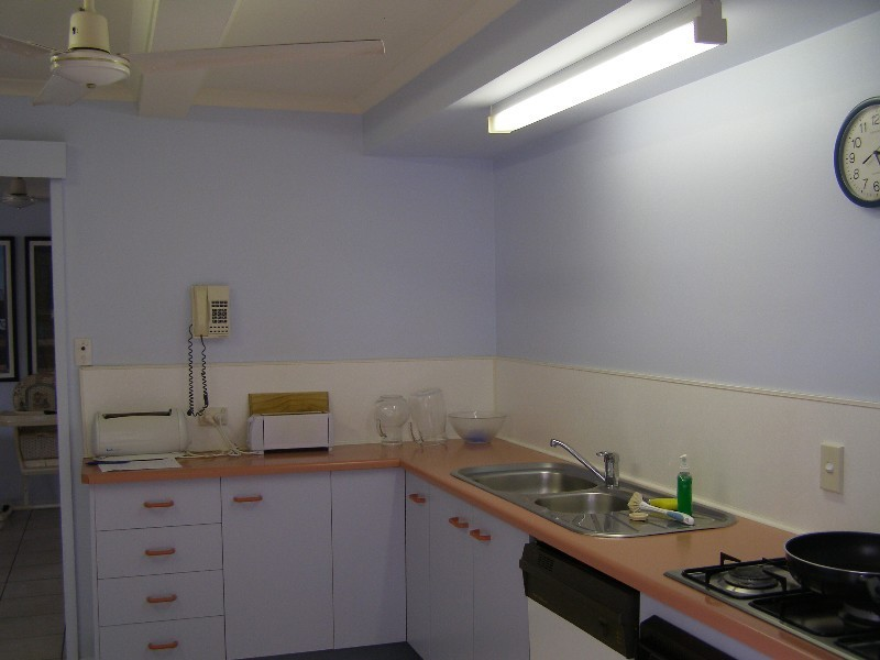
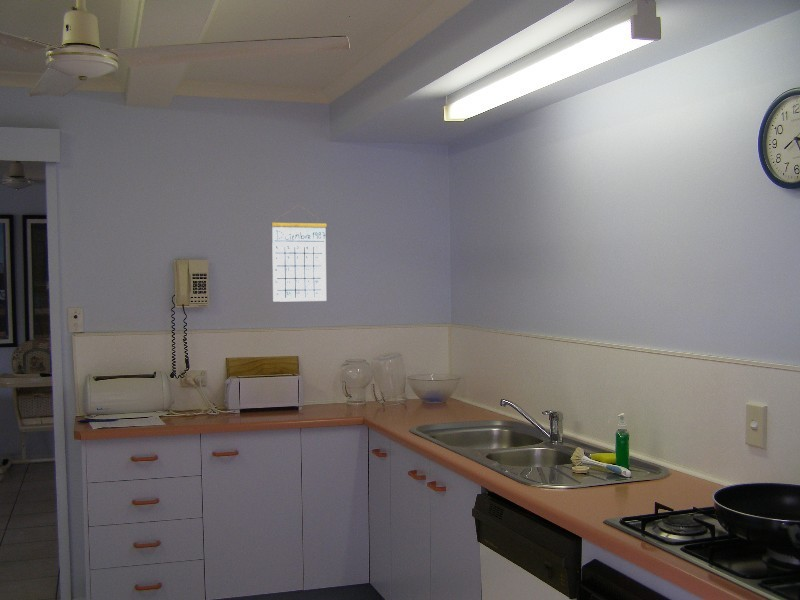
+ calendar [271,204,328,303]
